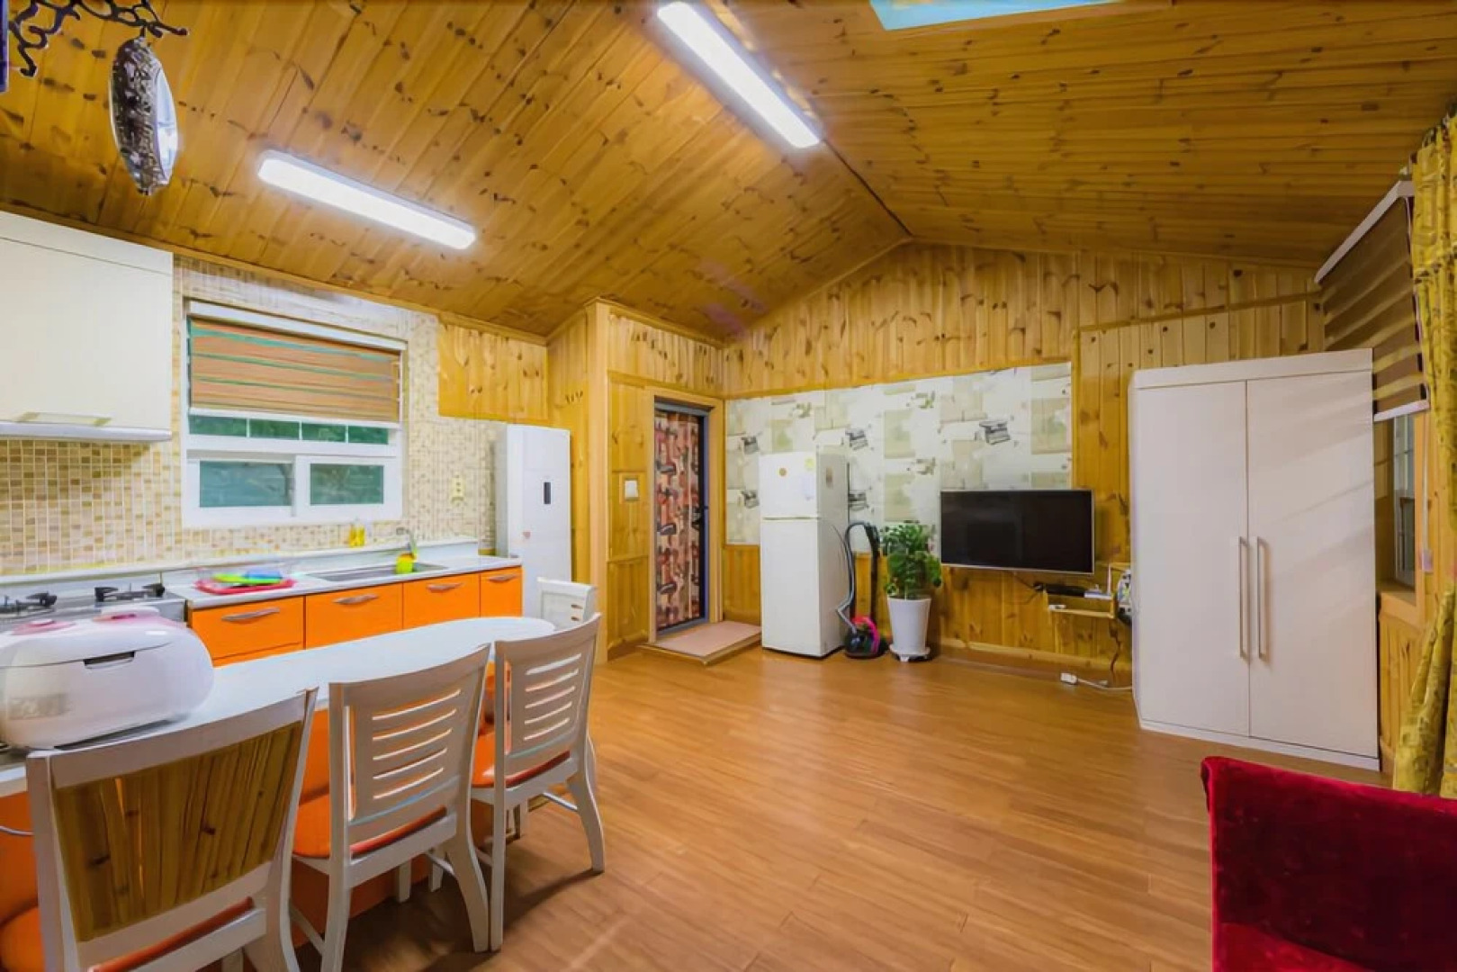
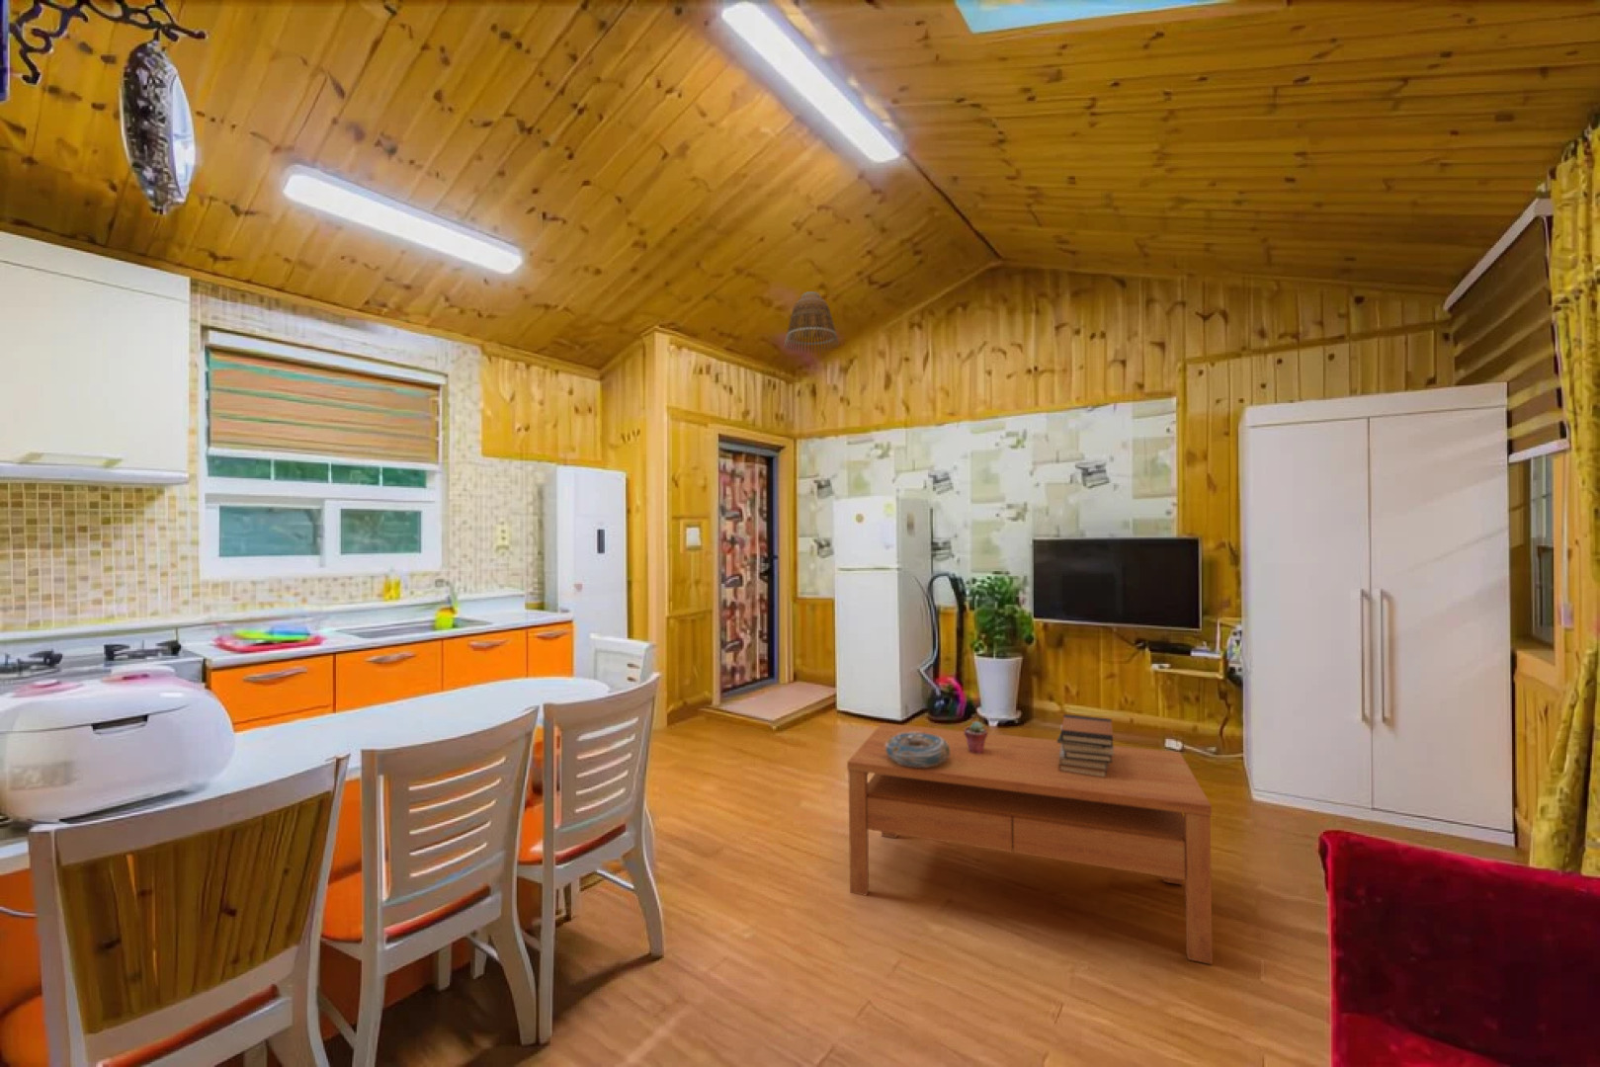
+ coffee table [846,722,1214,966]
+ book stack [1057,713,1114,778]
+ lamp shade [784,291,840,354]
+ decorative bowl [885,732,950,768]
+ potted succulent [964,720,989,754]
